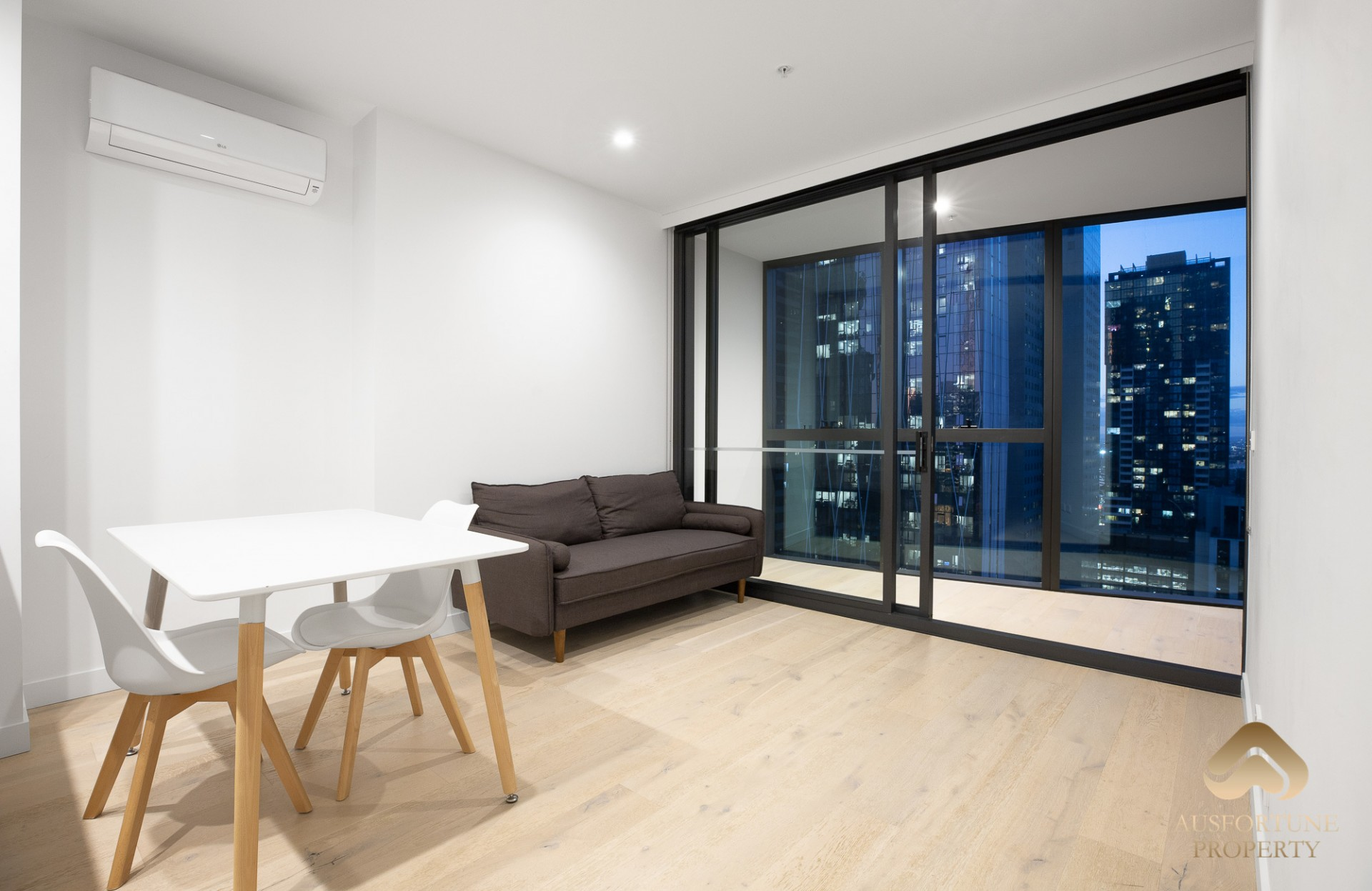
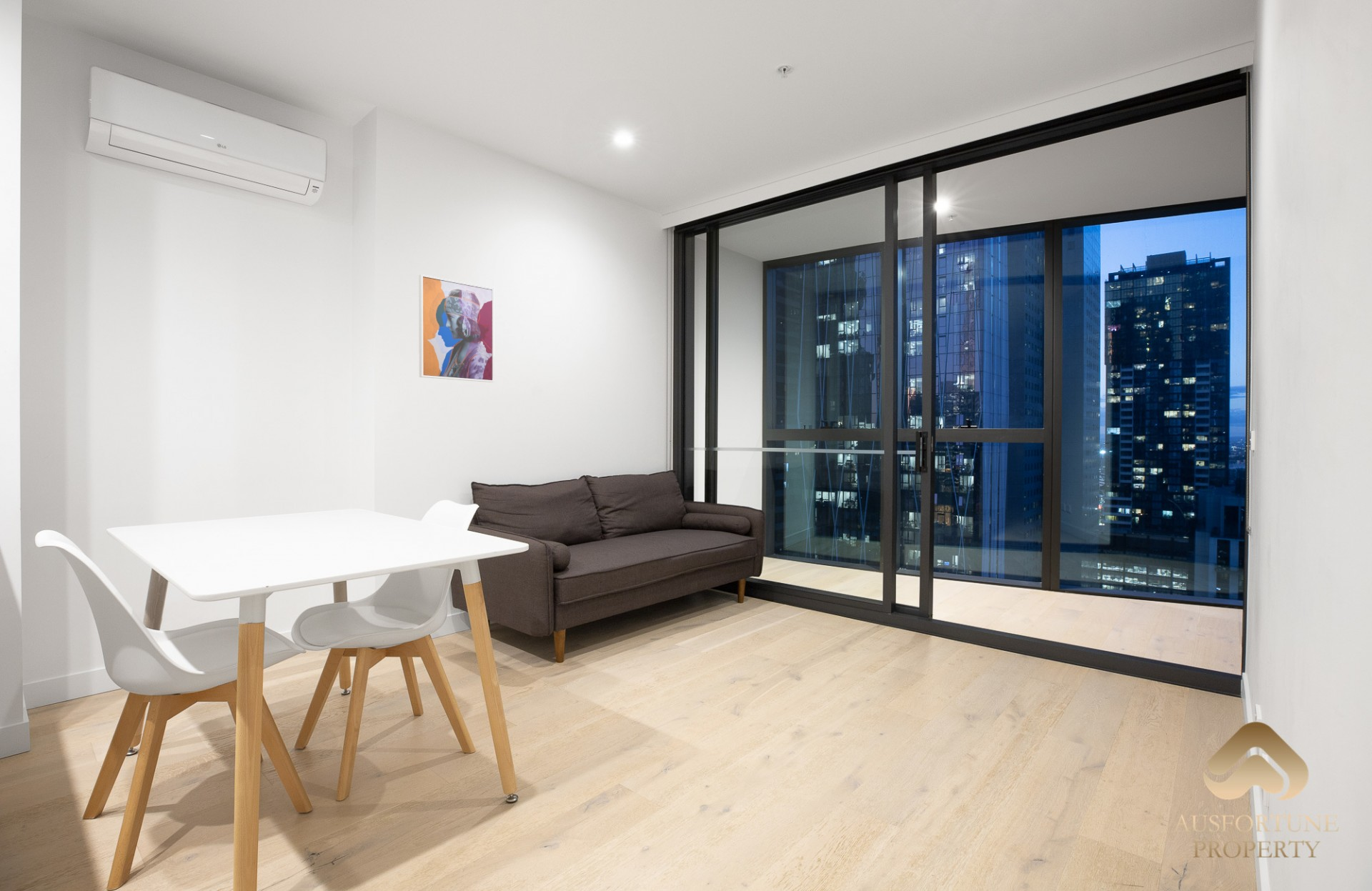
+ wall art [418,274,495,383]
